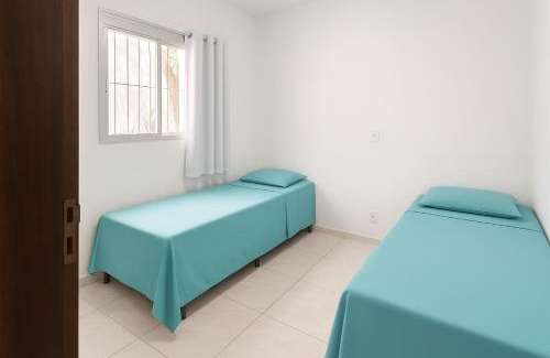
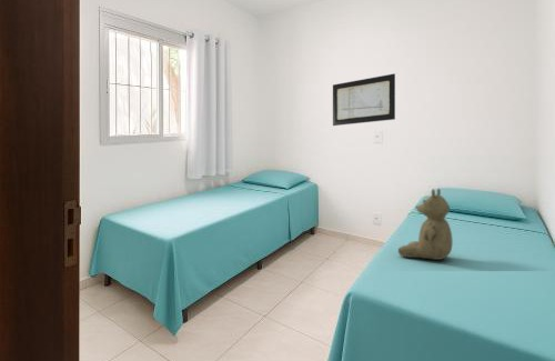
+ wall art [332,72,396,127]
+ teddy bear [397,188,454,261]
